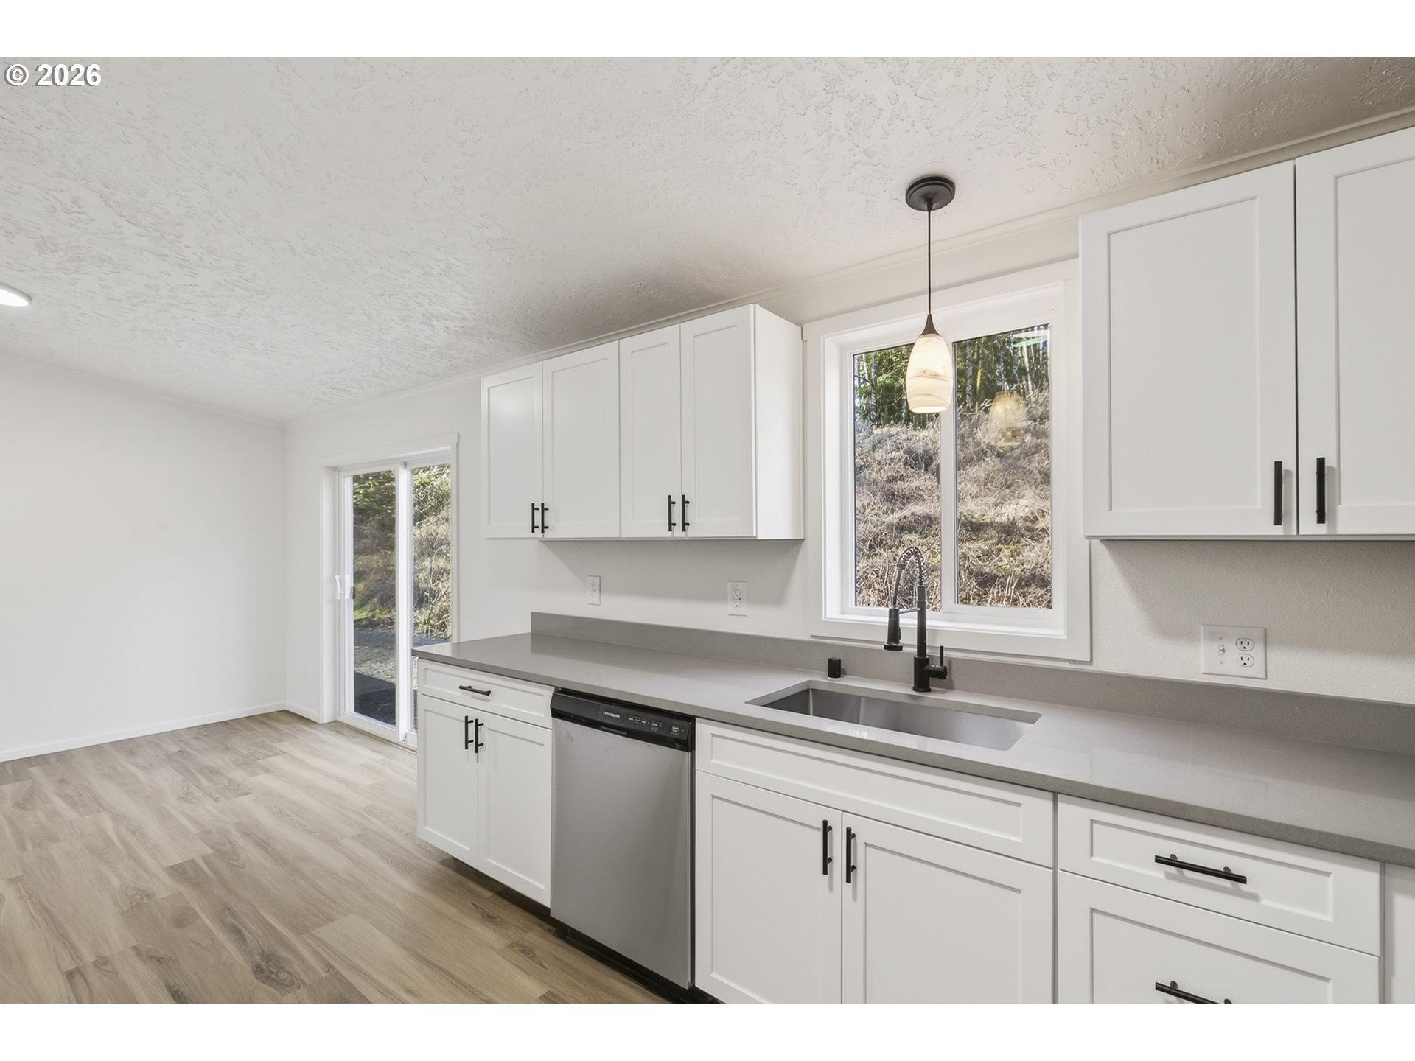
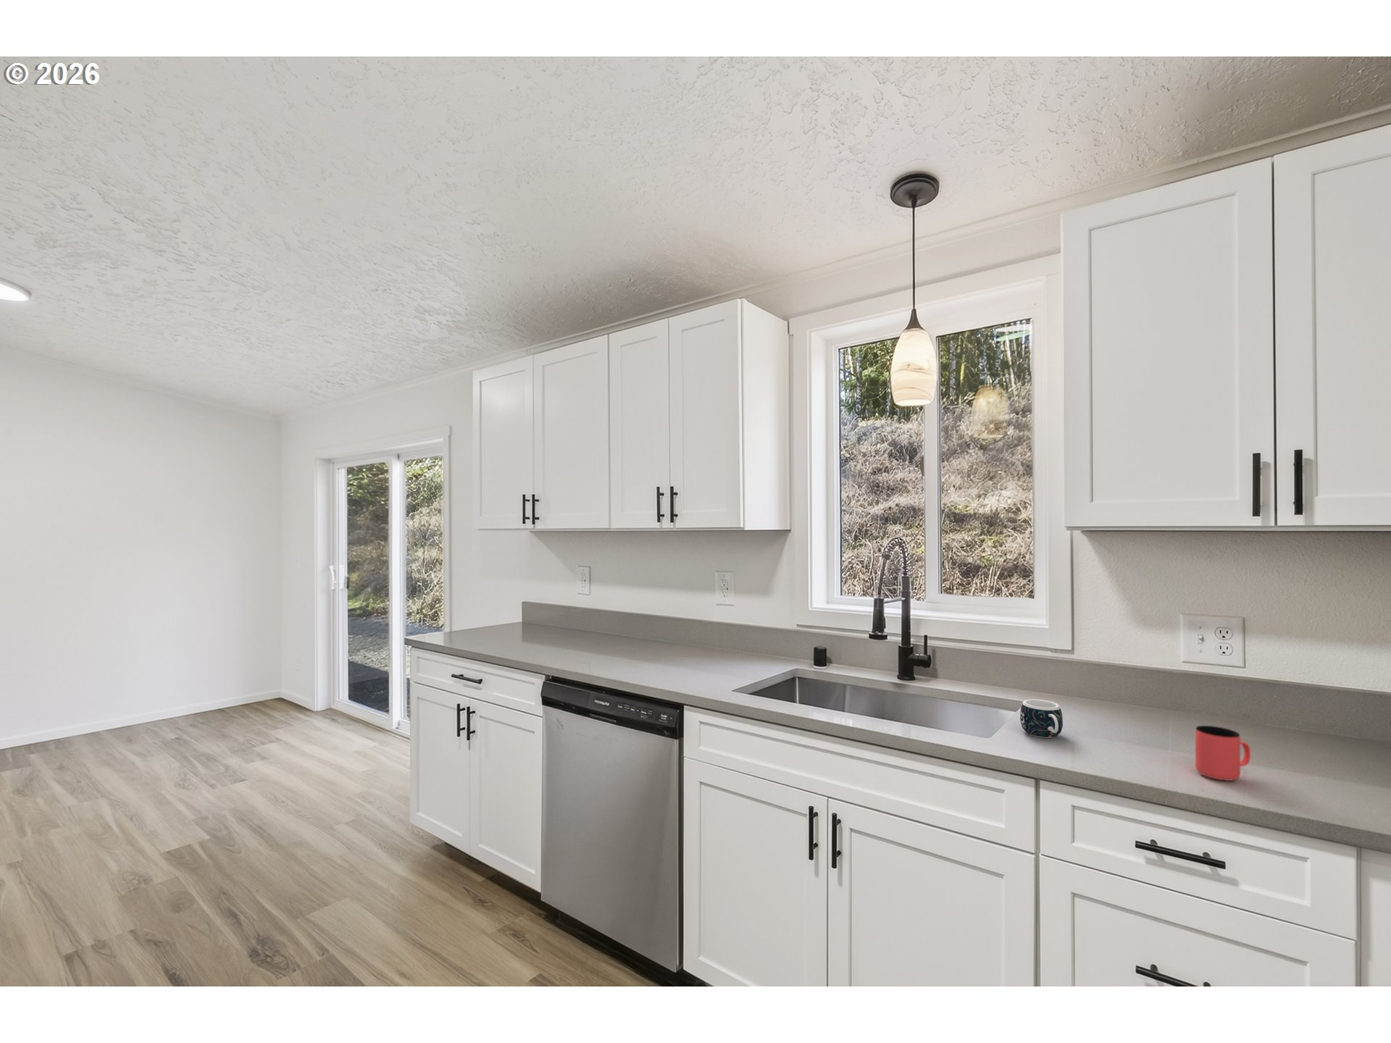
+ mug [1020,699,1064,738]
+ cup [1195,725,1251,781]
